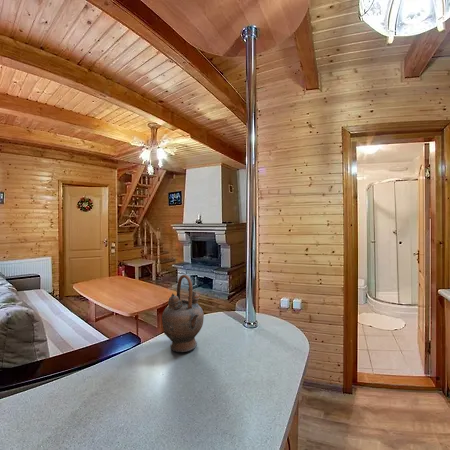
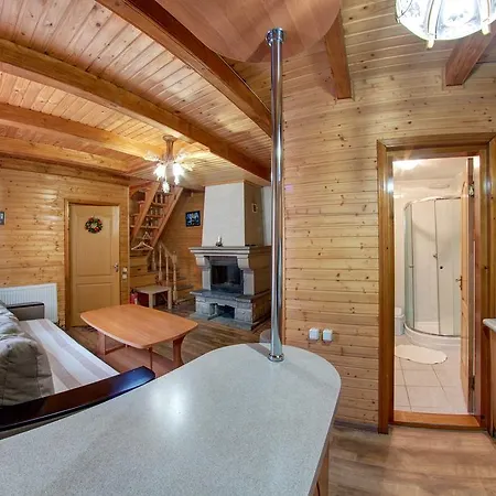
- teapot [161,274,205,353]
